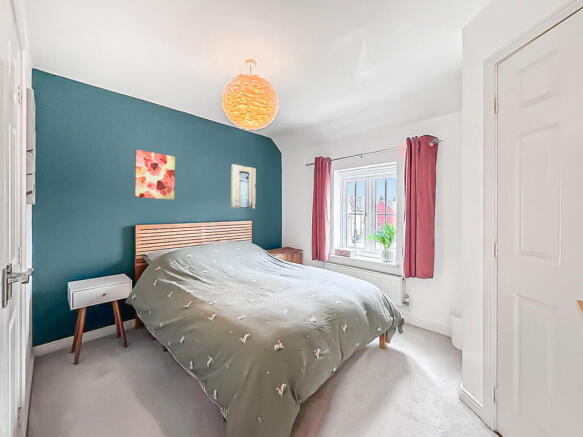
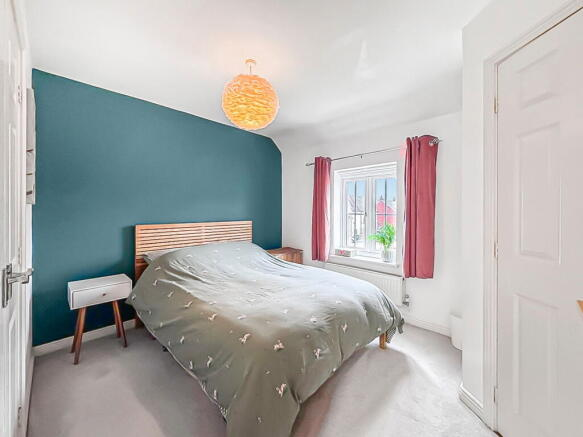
- wall art [230,163,257,209]
- wall art [134,149,176,201]
